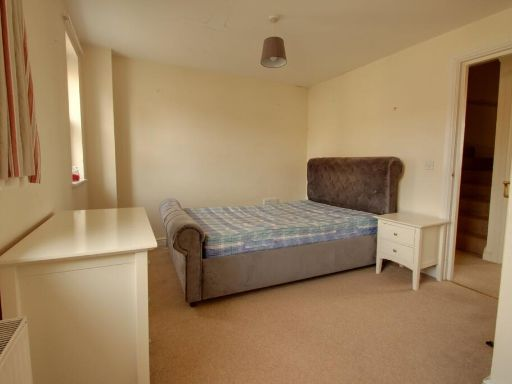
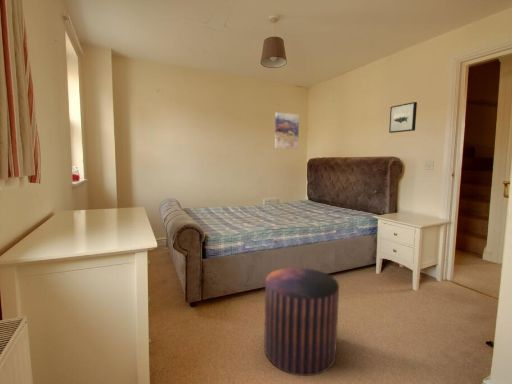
+ wall art [274,111,300,150]
+ stool [263,267,340,377]
+ wall art [388,101,418,134]
